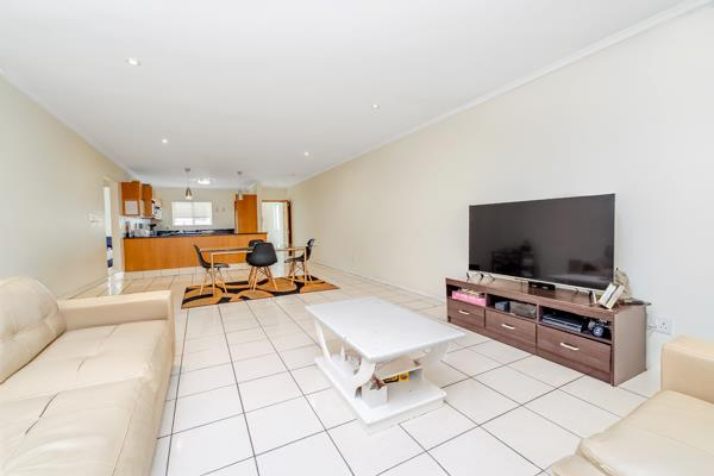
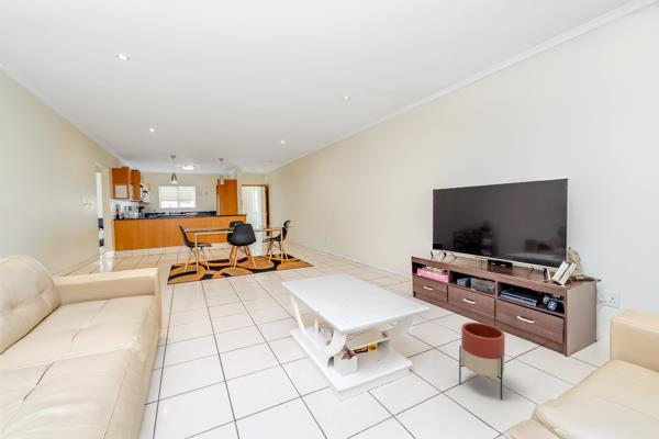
+ planter [458,322,506,401]
